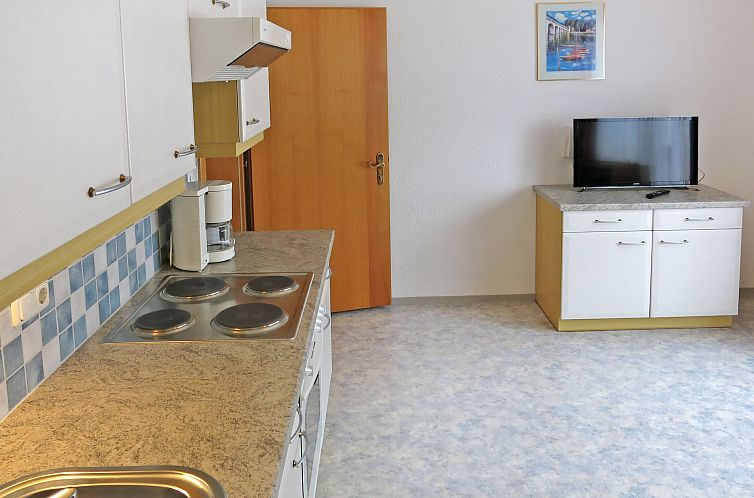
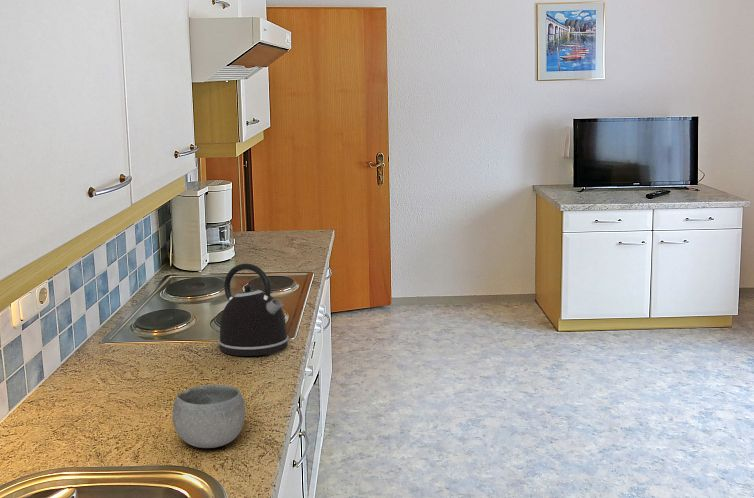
+ bowl [171,384,246,449]
+ kettle [217,263,290,357]
